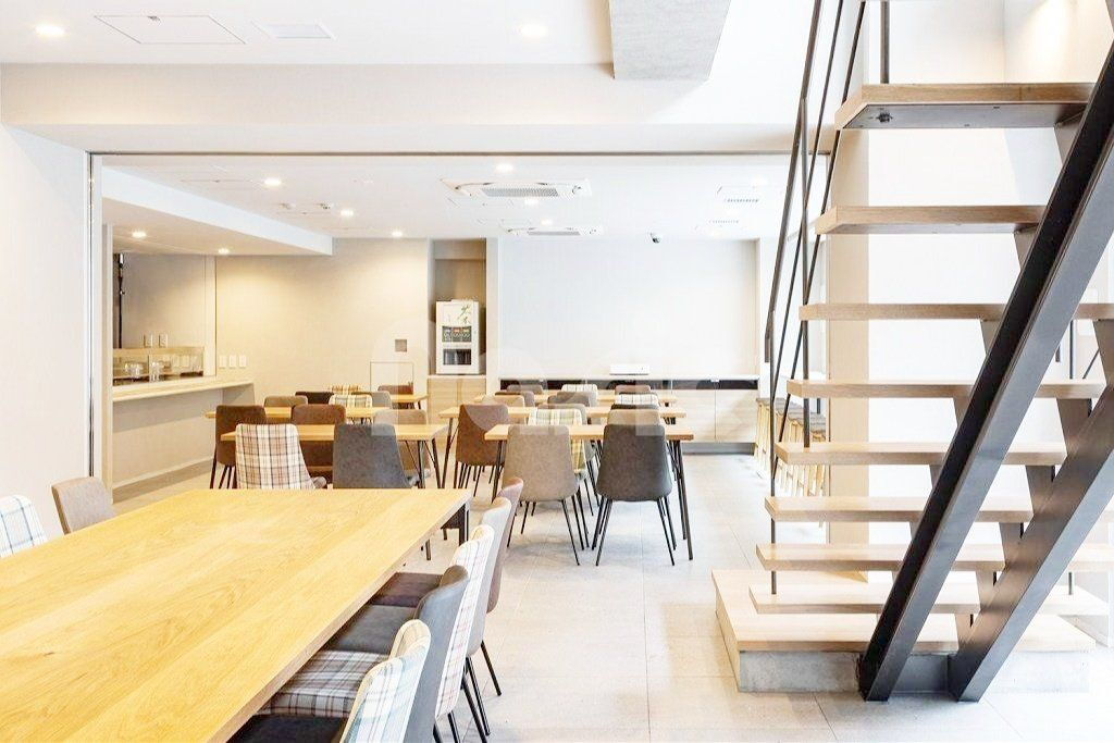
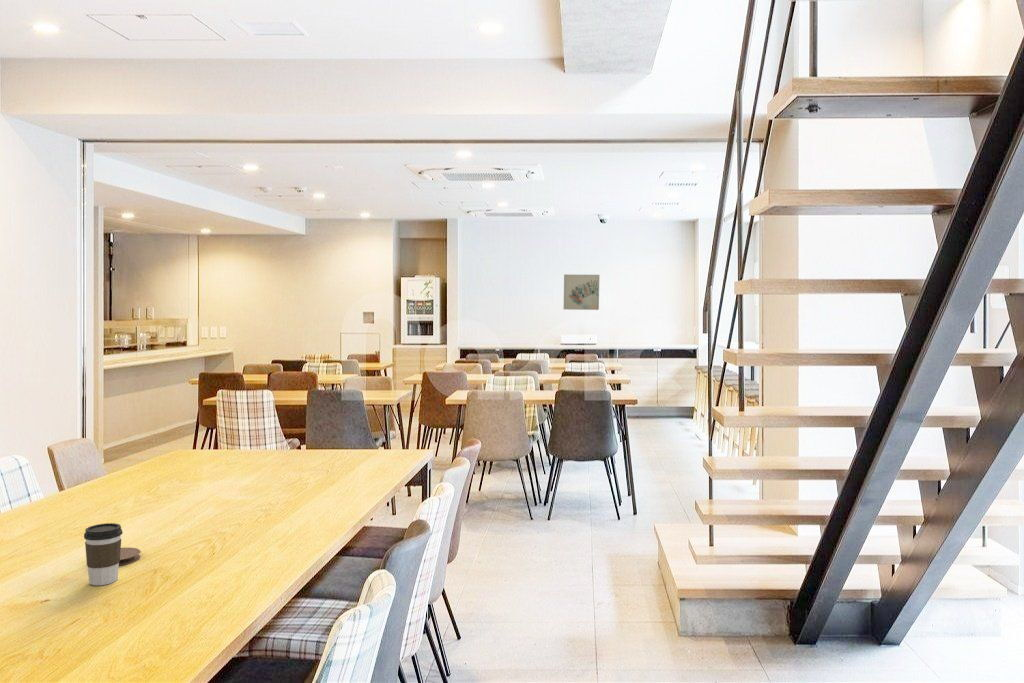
+ coaster [119,546,141,566]
+ wall art [563,274,600,311]
+ coffee cup [83,522,124,586]
